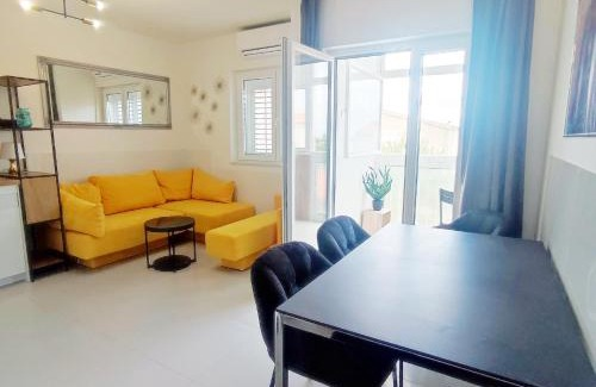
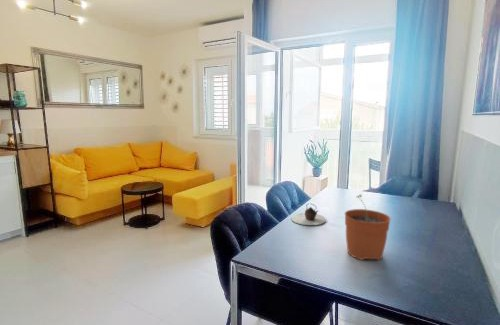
+ plant pot [344,193,392,261]
+ teapot [290,203,327,226]
